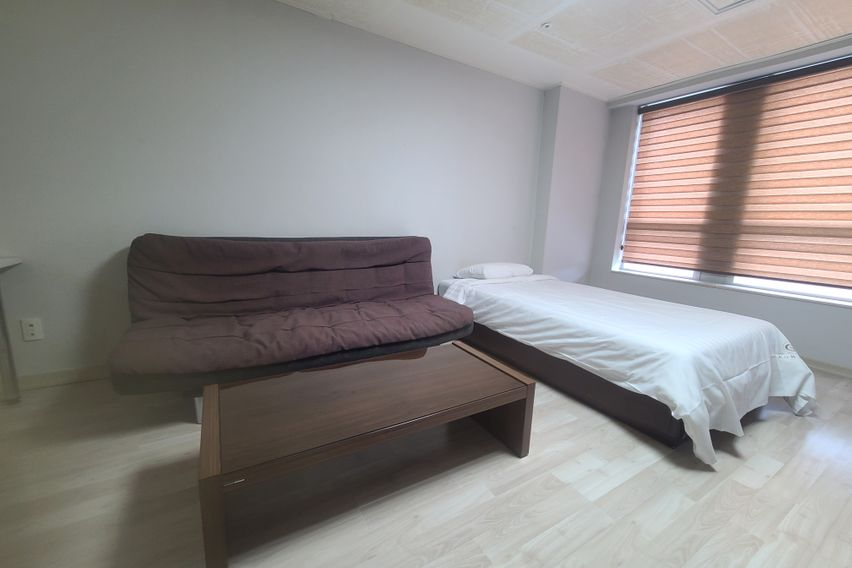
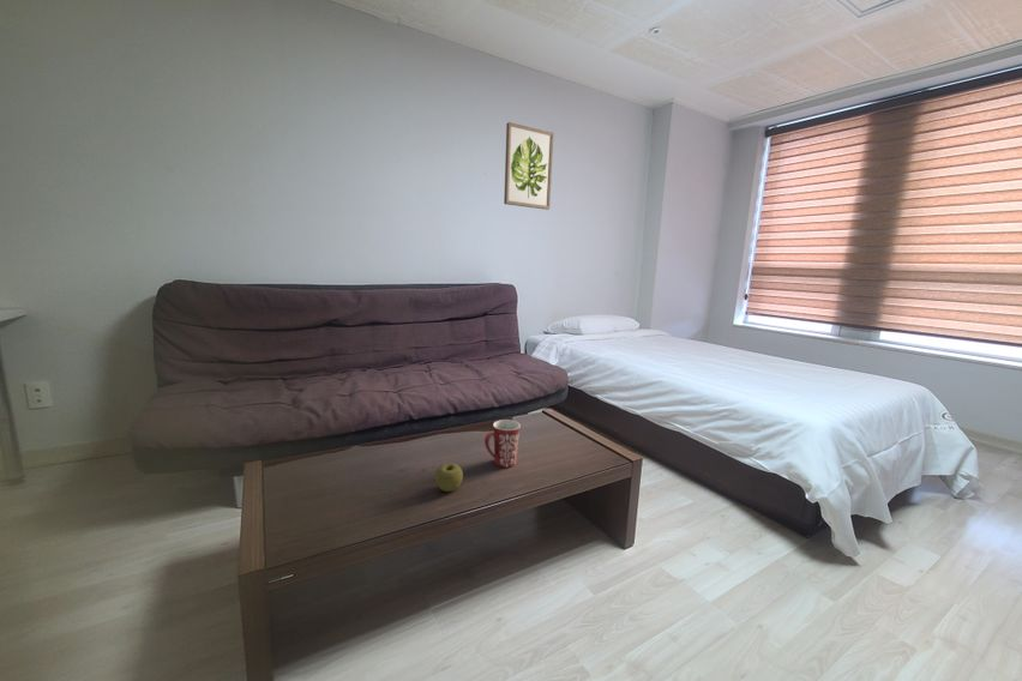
+ apple [434,462,464,493]
+ wall art [503,121,554,211]
+ mug [483,418,522,469]
